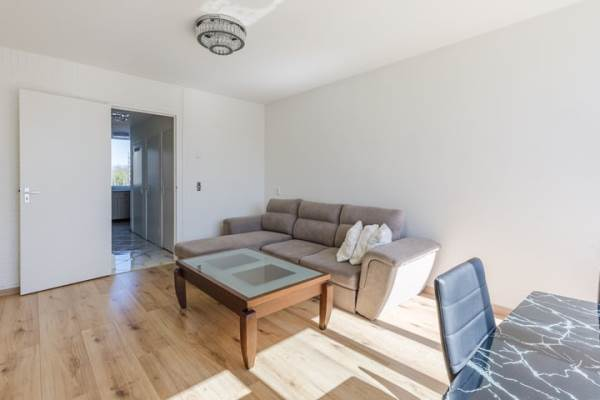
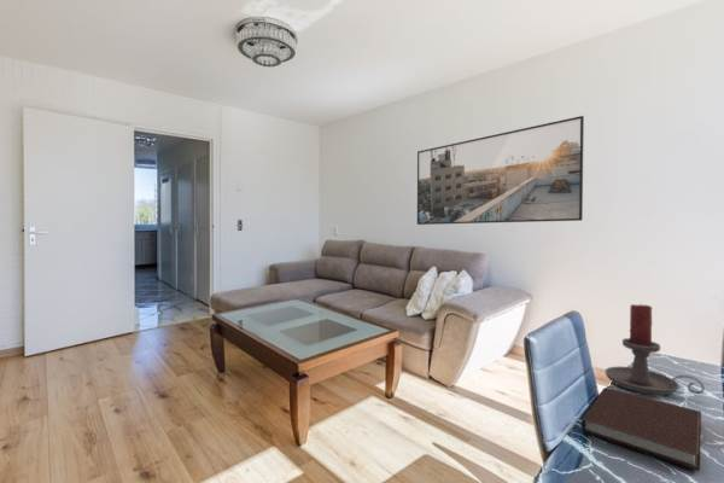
+ candle holder [603,303,706,396]
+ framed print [416,115,585,226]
+ notebook [580,386,702,472]
